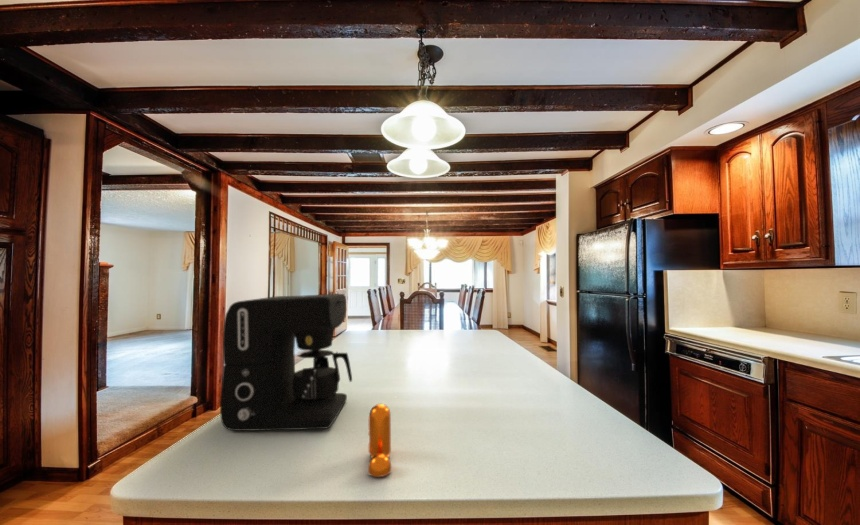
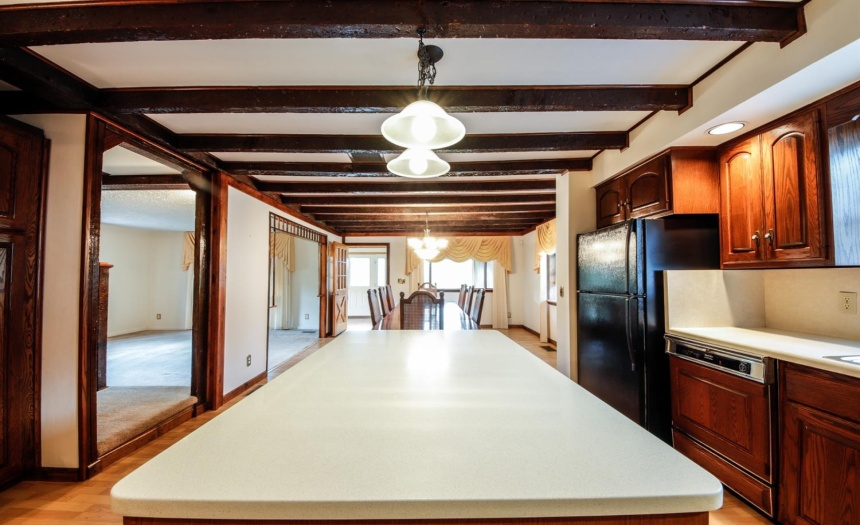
- coffee maker [219,293,353,432]
- pepper shaker [367,403,392,478]
